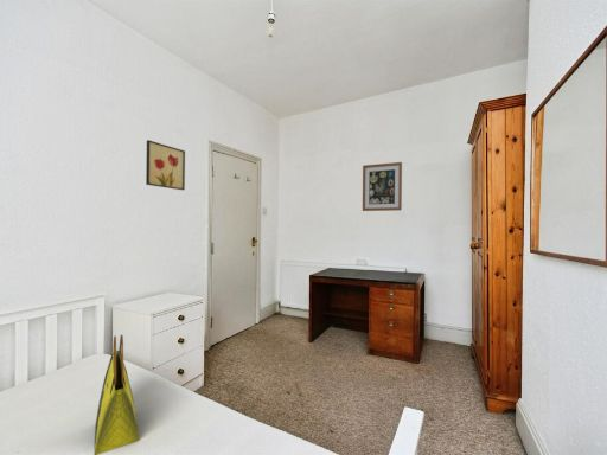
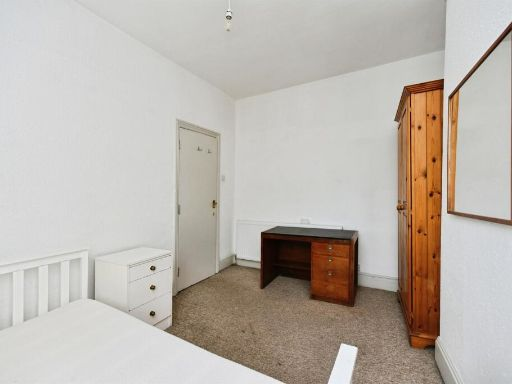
- wall art [362,161,403,212]
- tote bag [92,334,141,455]
- wall art [145,139,186,191]
